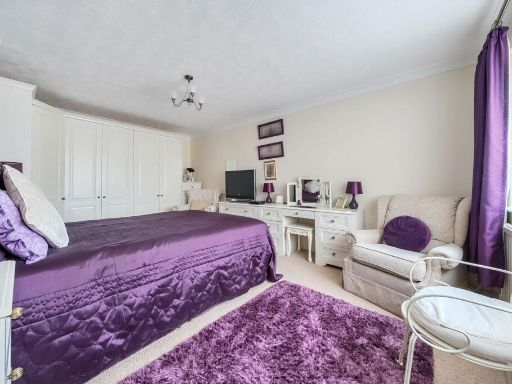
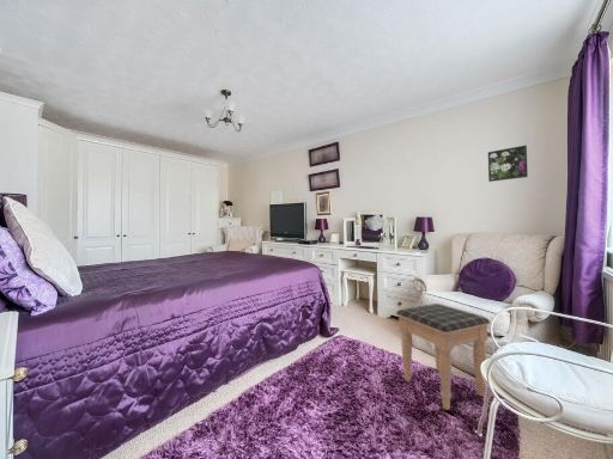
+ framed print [487,145,529,183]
+ footstool [395,302,491,411]
